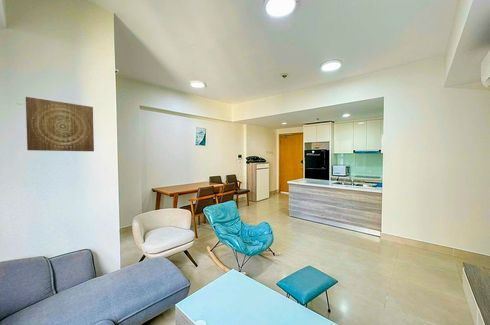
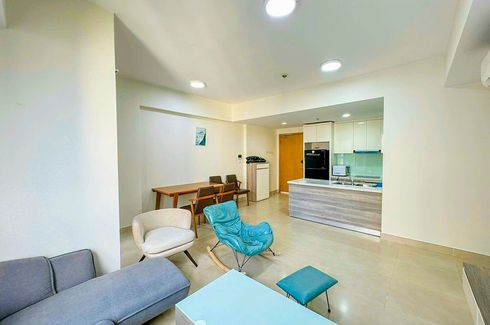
- wall art [25,96,95,152]
